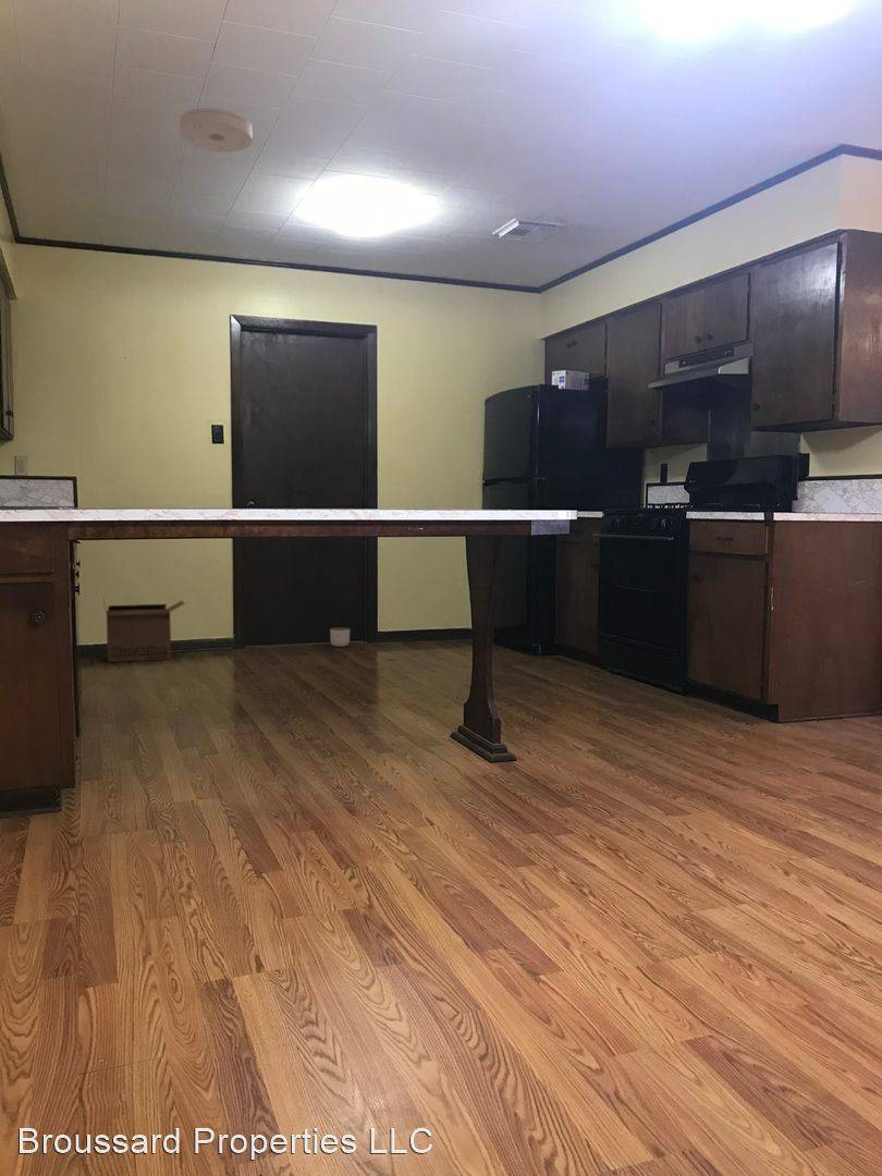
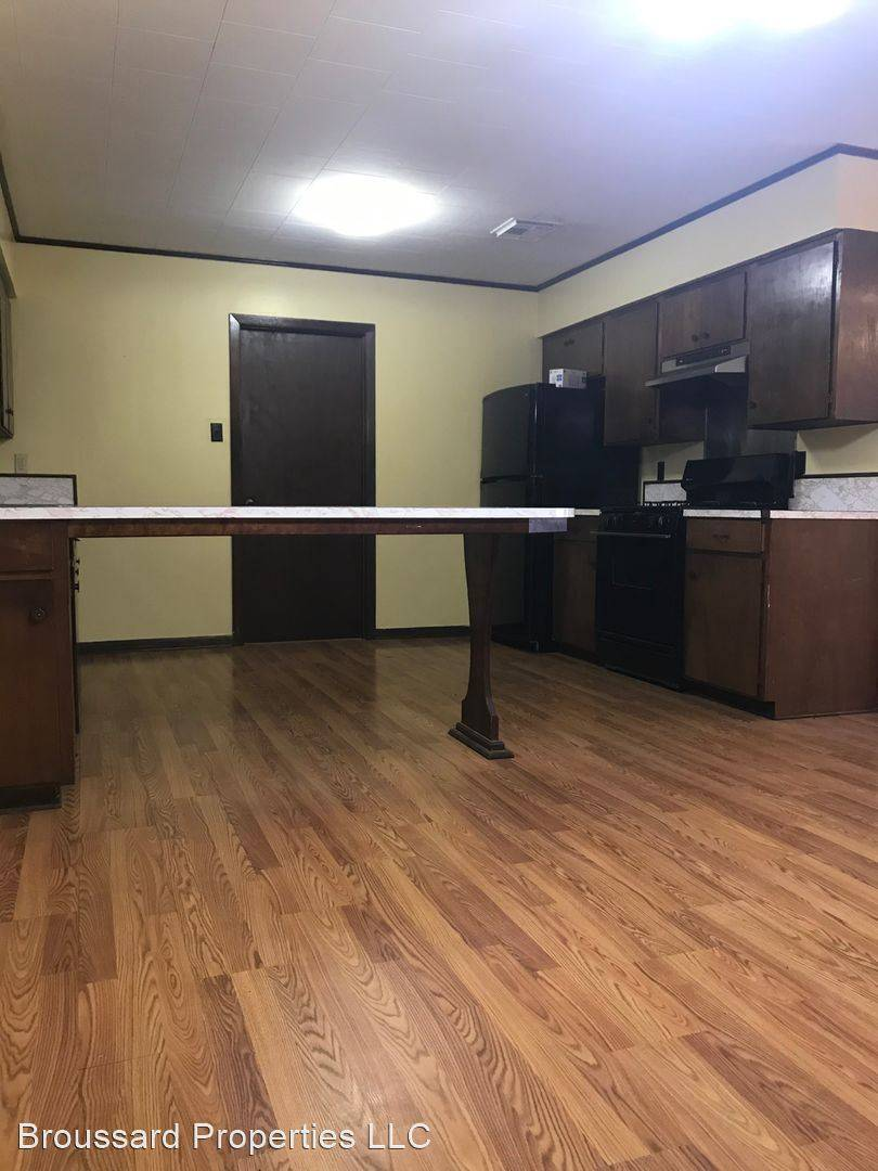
- cardboard box [102,598,186,663]
- planter [329,627,351,648]
- smoke detector [179,107,254,152]
